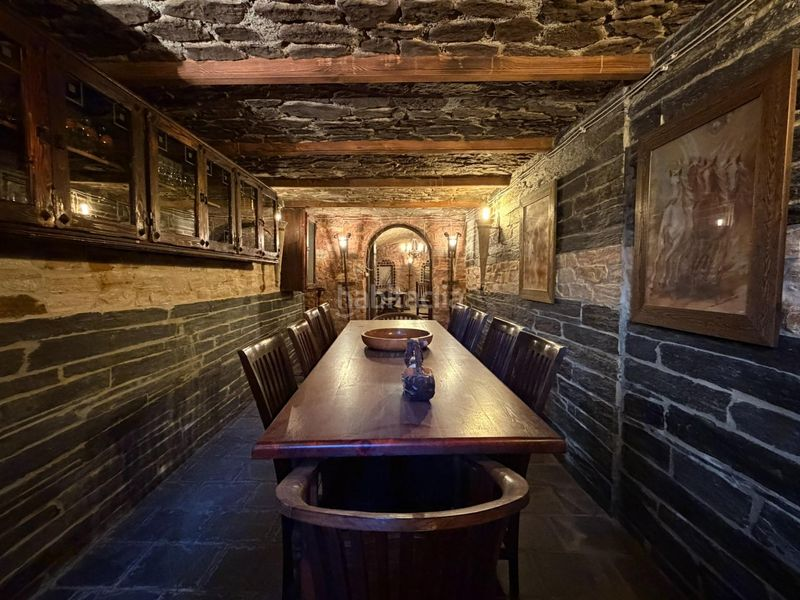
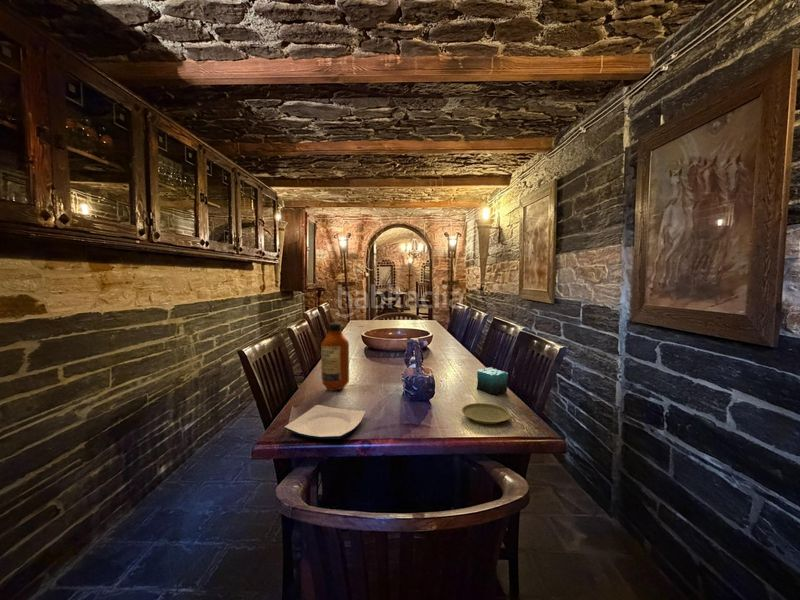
+ bottle [320,322,350,391]
+ plate [461,402,512,425]
+ plate [284,404,367,440]
+ candle [476,367,509,397]
